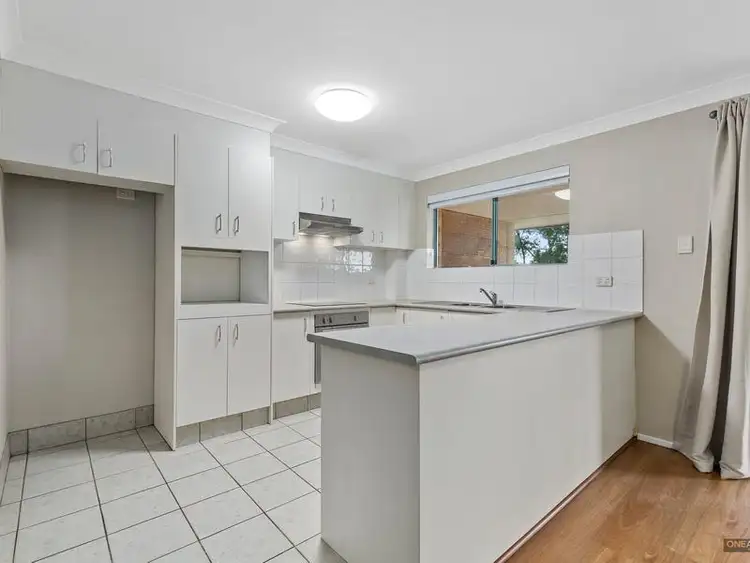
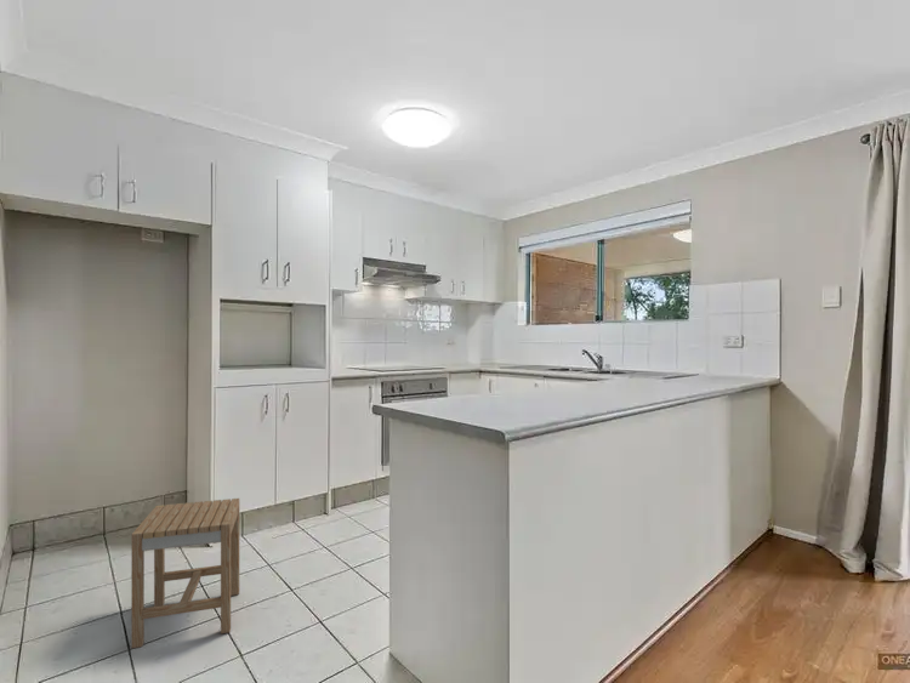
+ stool [130,497,240,649]
